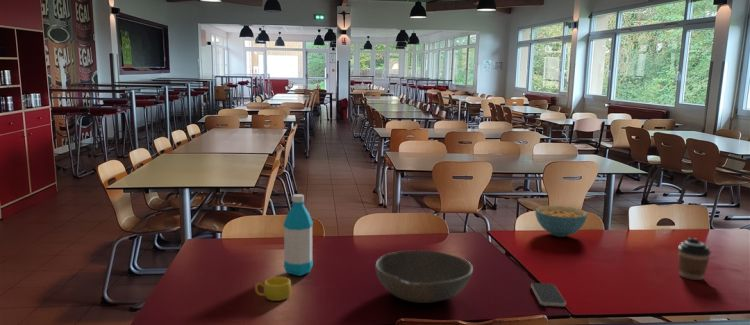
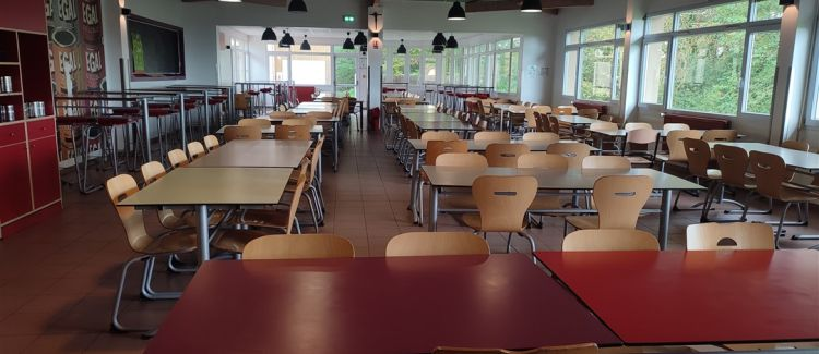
- smartphone [530,282,567,308]
- cup [254,276,292,302]
- cereal bowl [534,205,589,238]
- coffee cup [677,237,712,281]
- water bottle [282,193,314,277]
- bowl [374,249,474,304]
